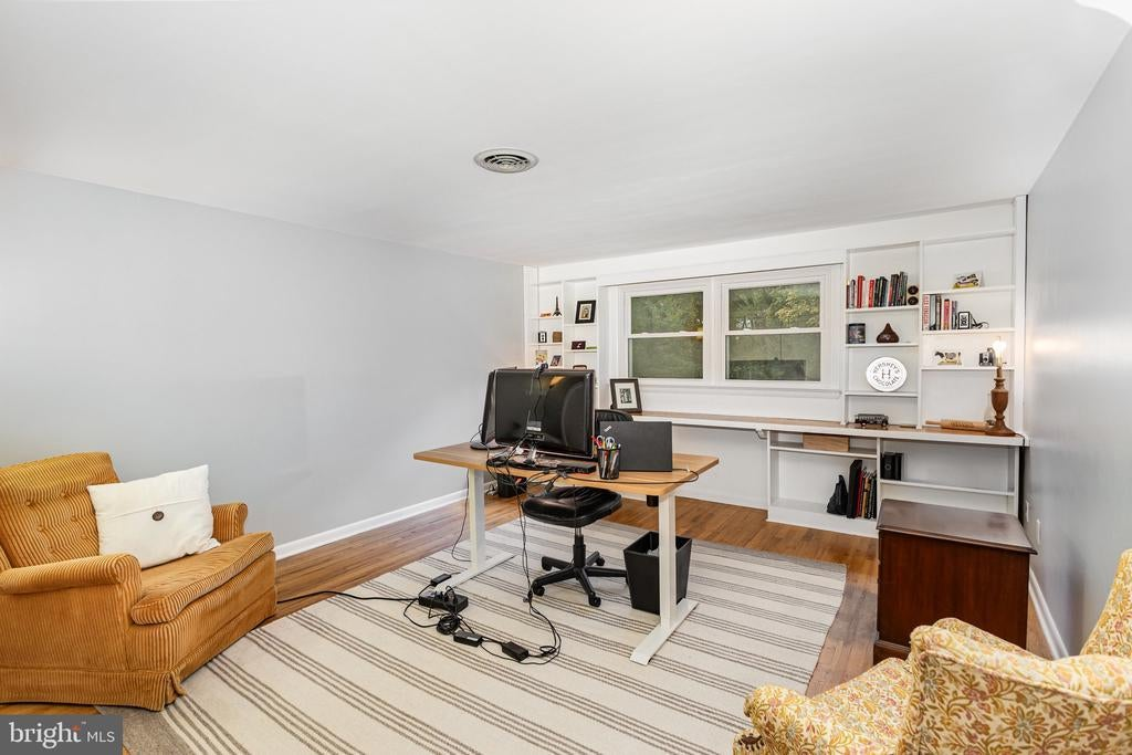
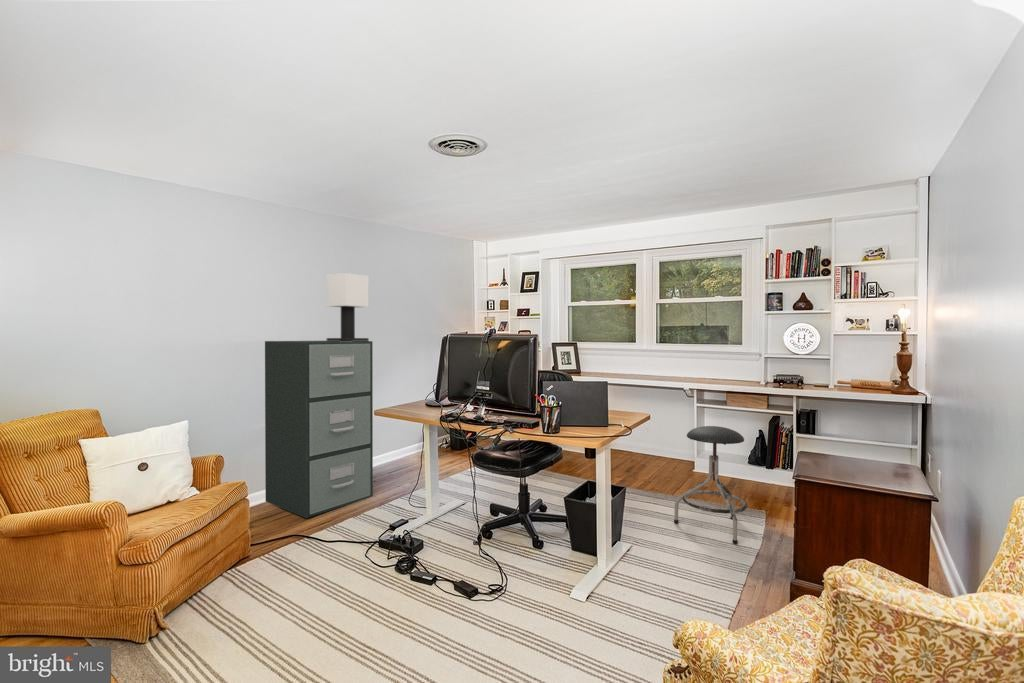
+ stool [673,425,749,545]
+ table lamp [325,272,370,342]
+ filing cabinet [264,340,374,519]
